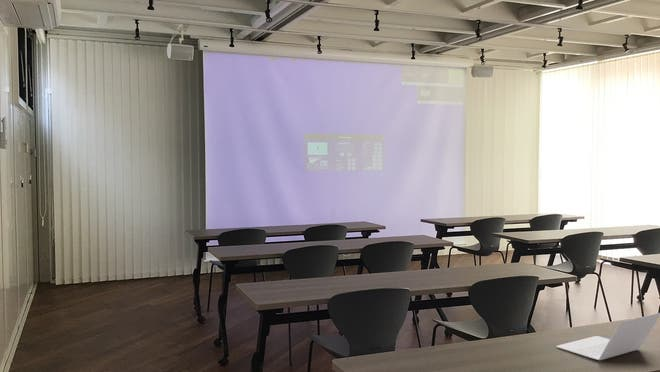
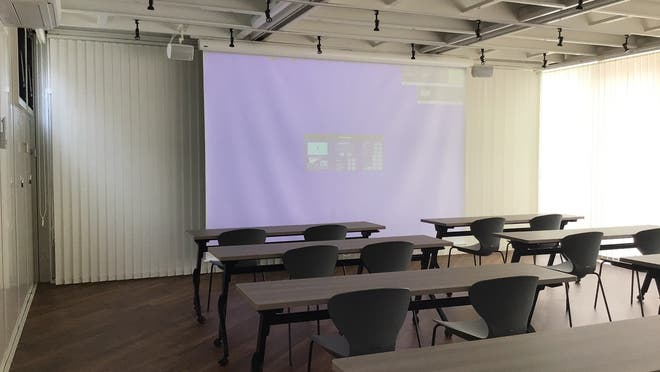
- laptop [556,312,660,361]
